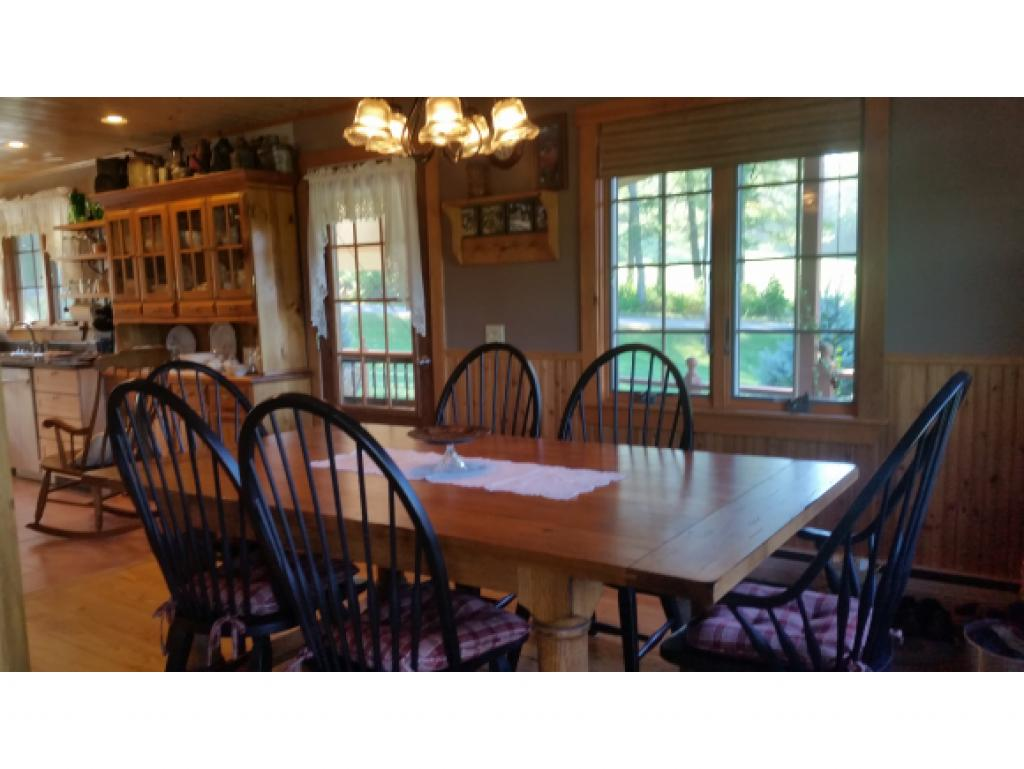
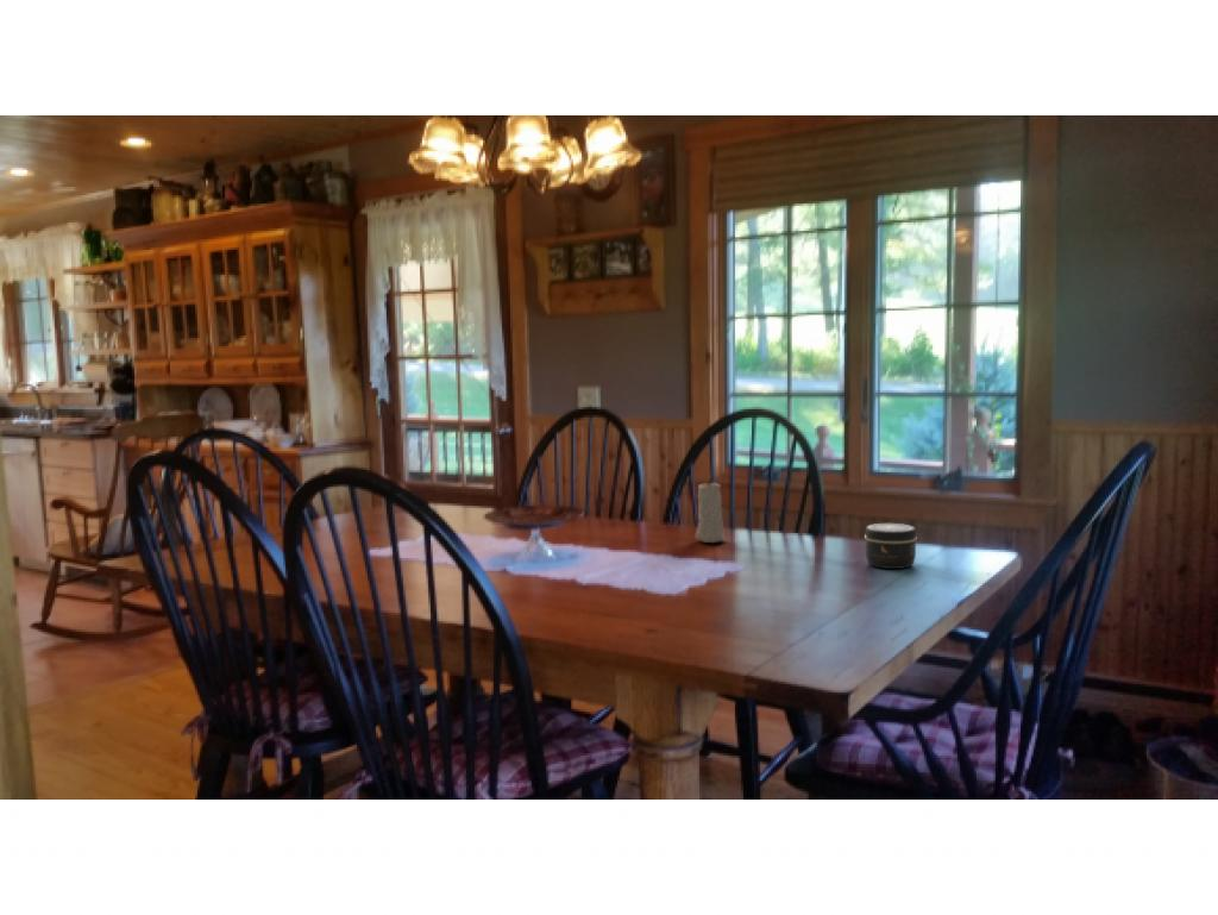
+ jar [864,522,917,570]
+ candle [693,477,727,544]
